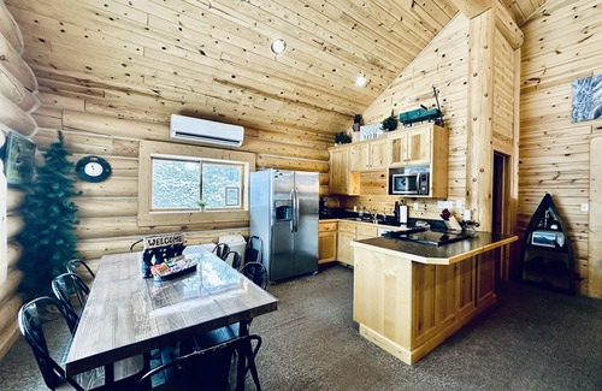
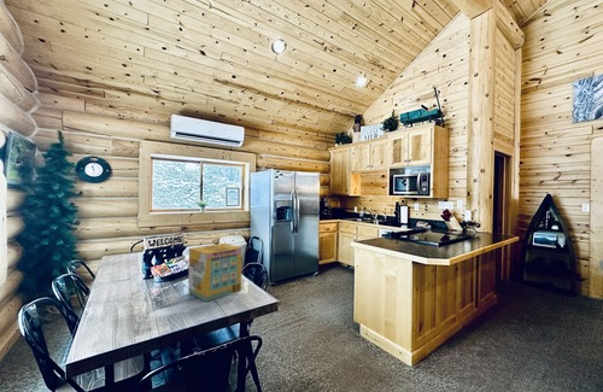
+ cereal box [187,242,242,303]
